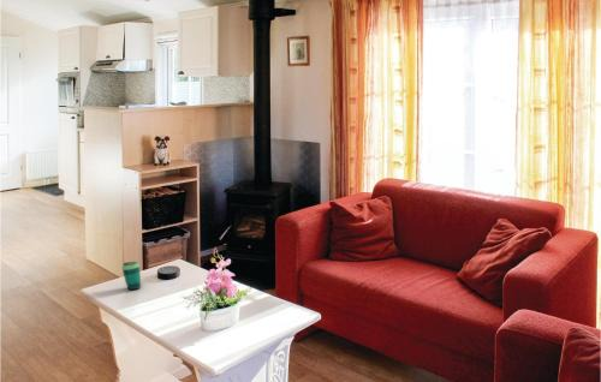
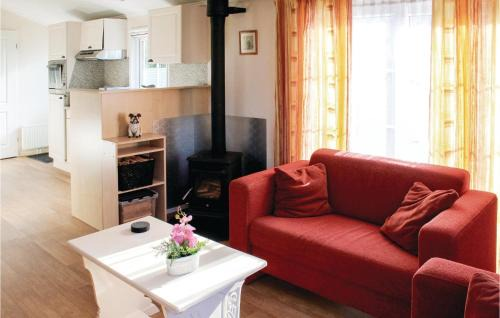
- cup [120,261,142,291]
